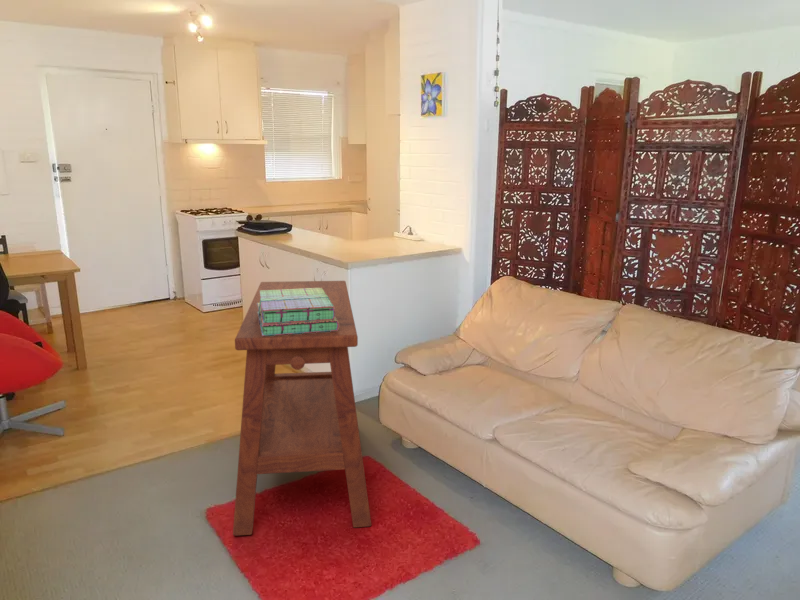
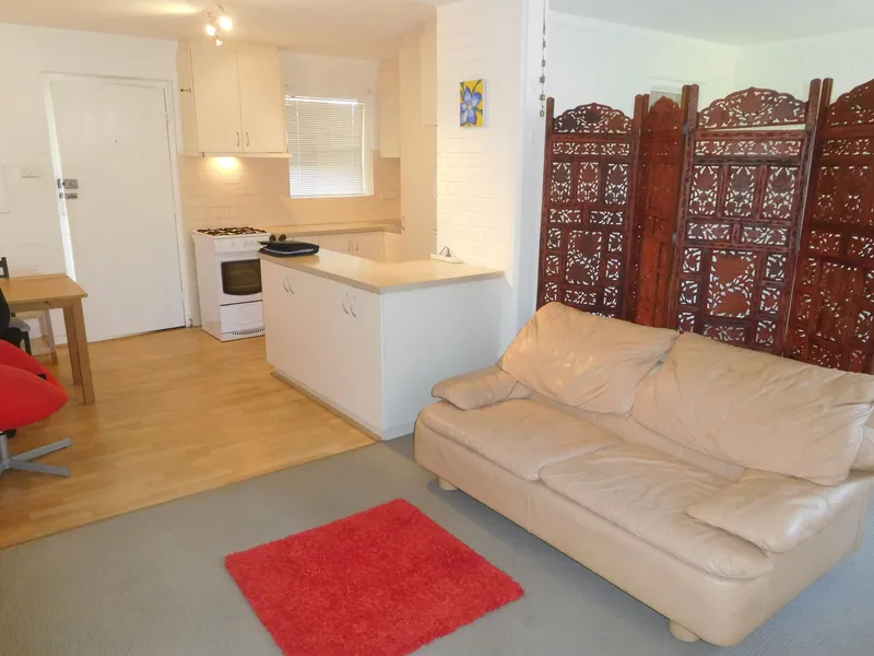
- side table [232,280,372,537]
- stack of books [257,288,339,336]
